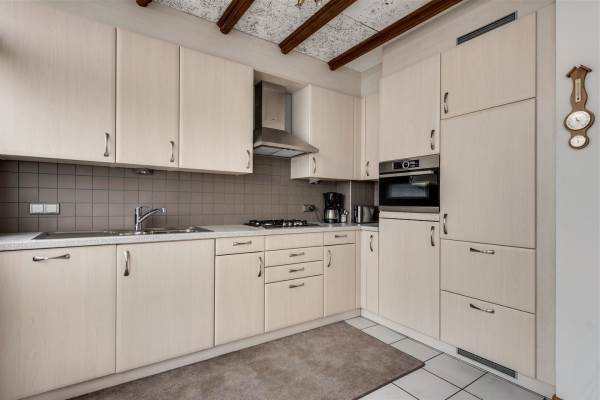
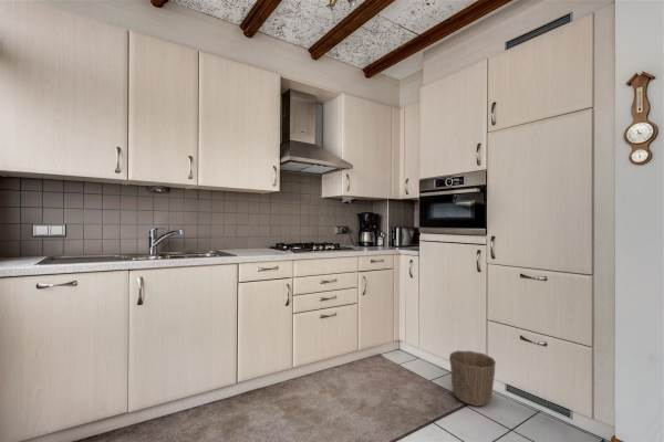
+ waste basket [448,349,497,407]
